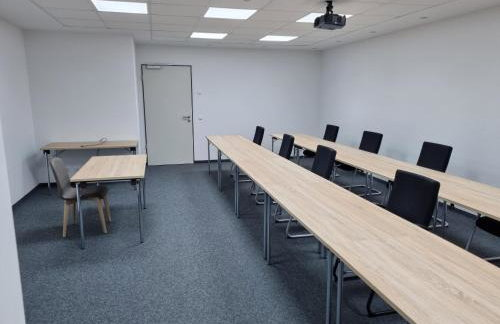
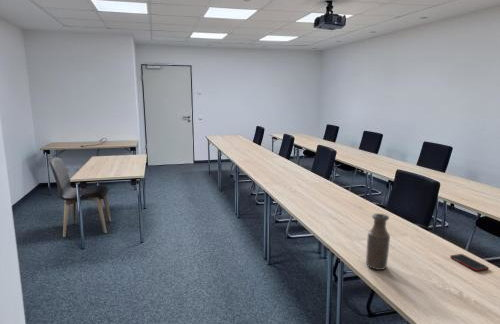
+ cell phone [449,253,490,272]
+ bottle [365,212,391,271]
